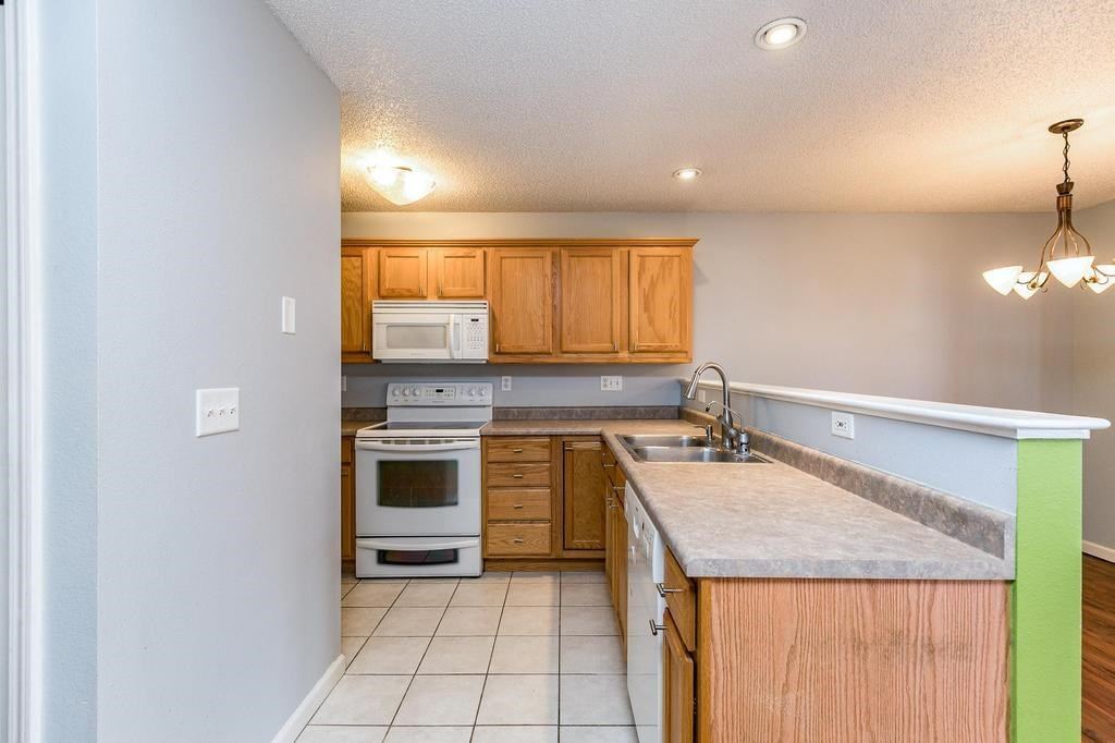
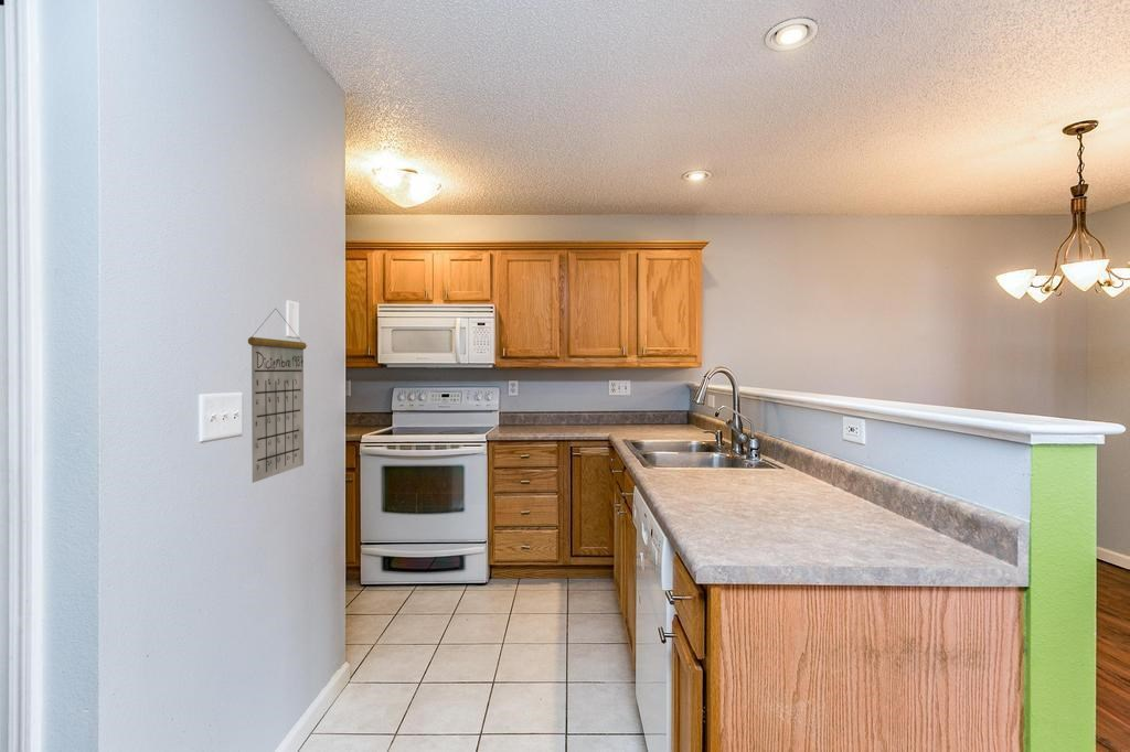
+ calendar [247,308,308,484]
